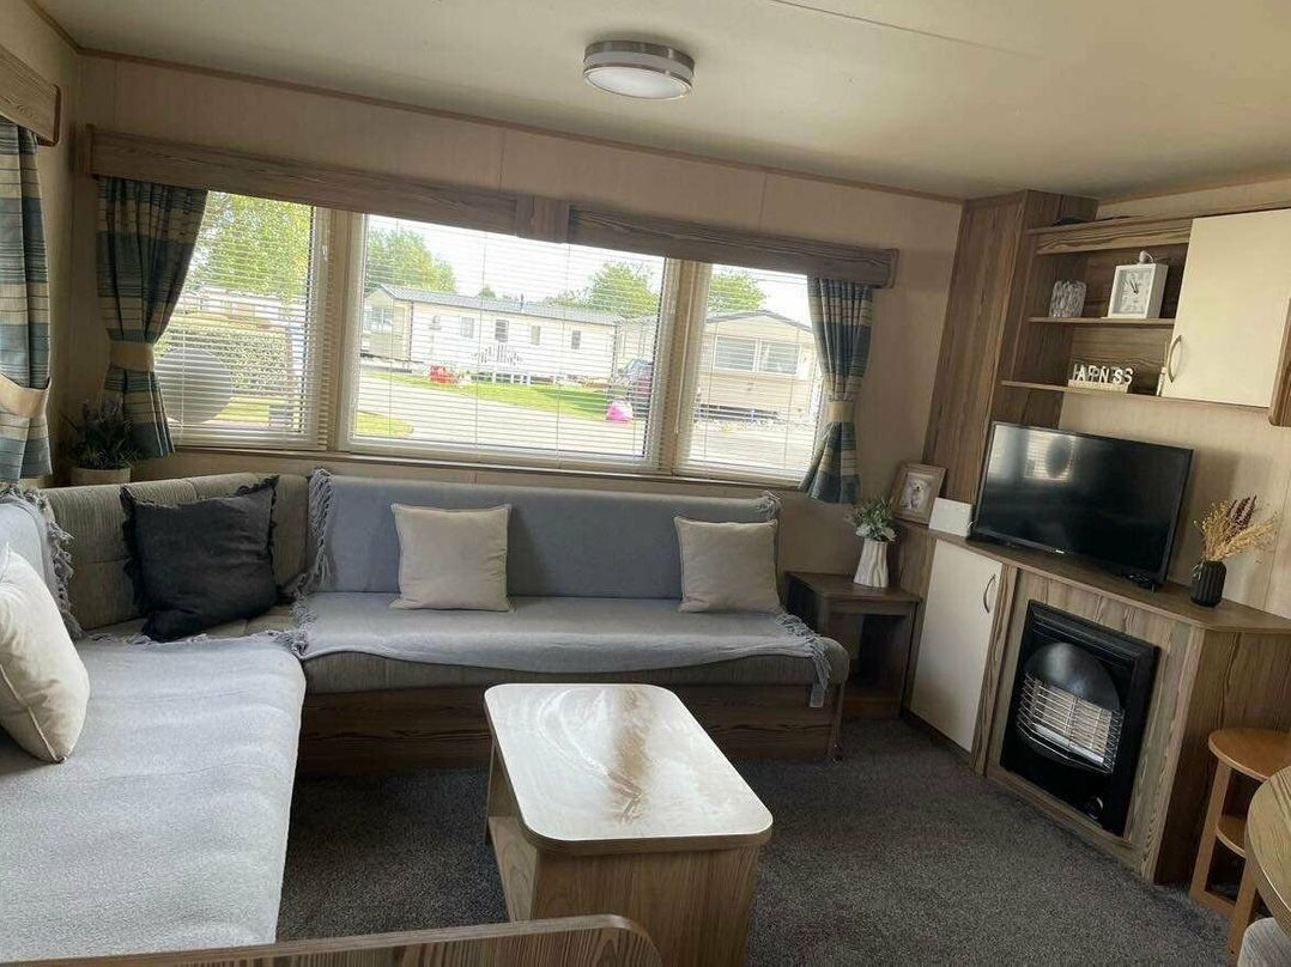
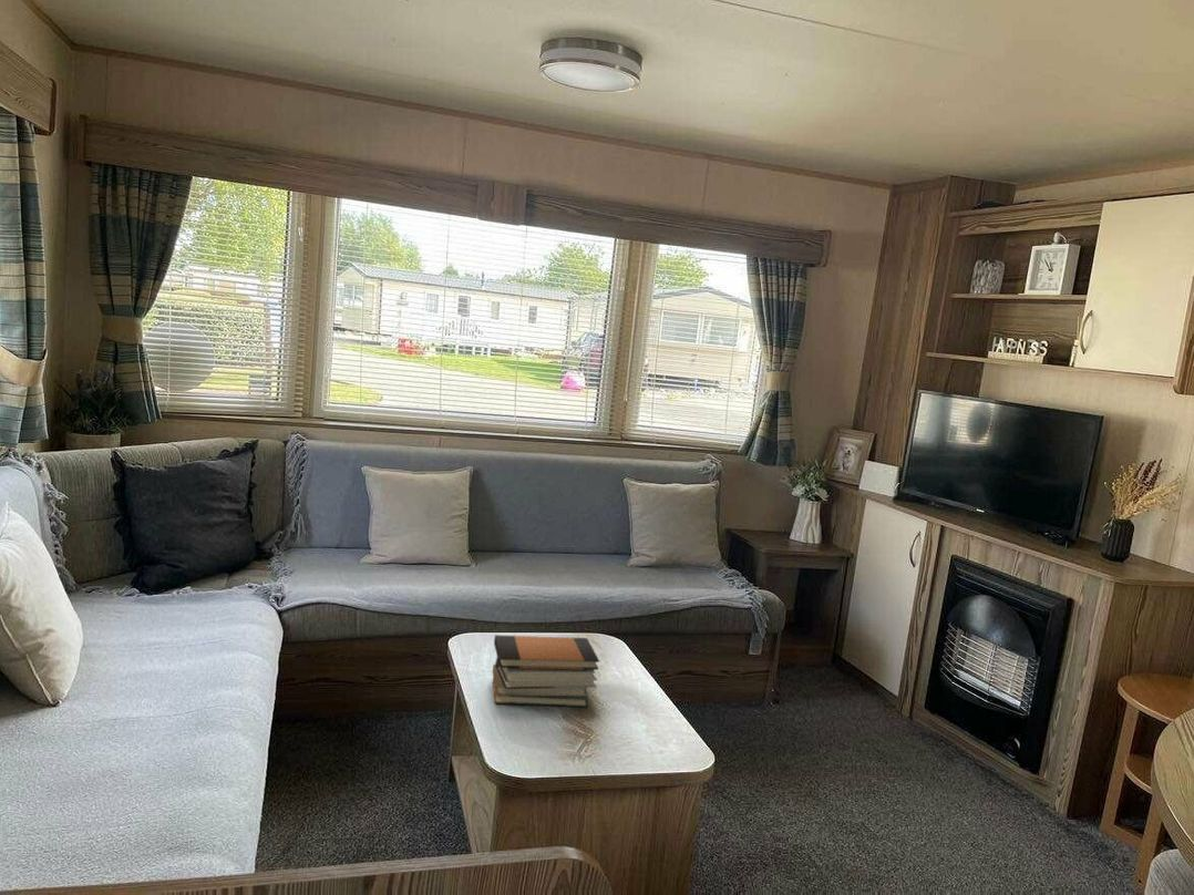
+ book stack [492,634,600,708]
